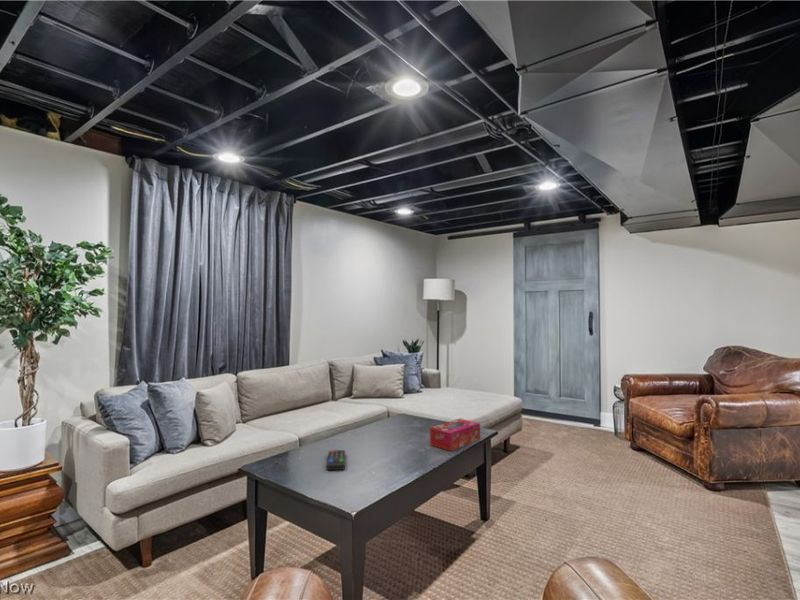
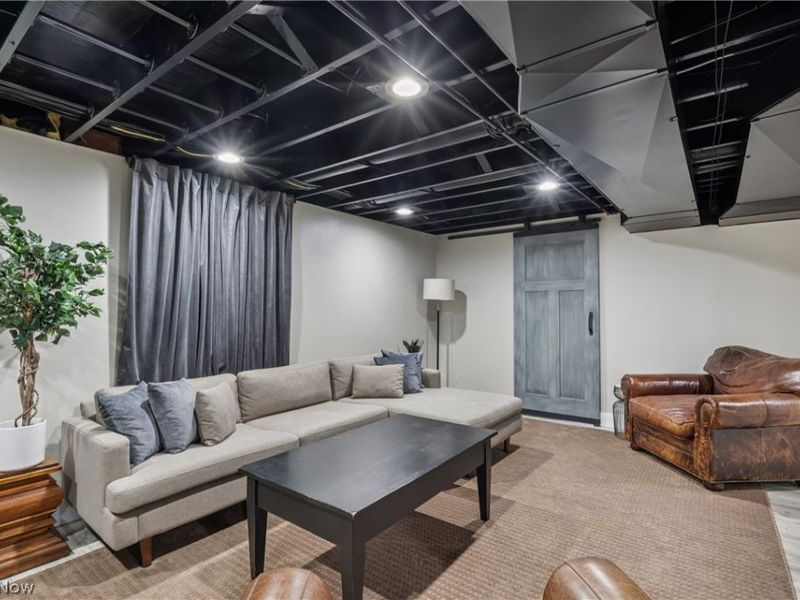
- remote control [326,449,346,471]
- tissue box [429,418,481,452]
